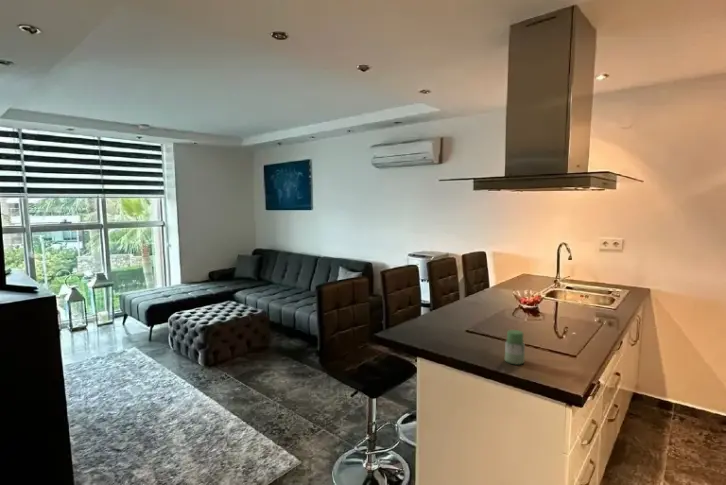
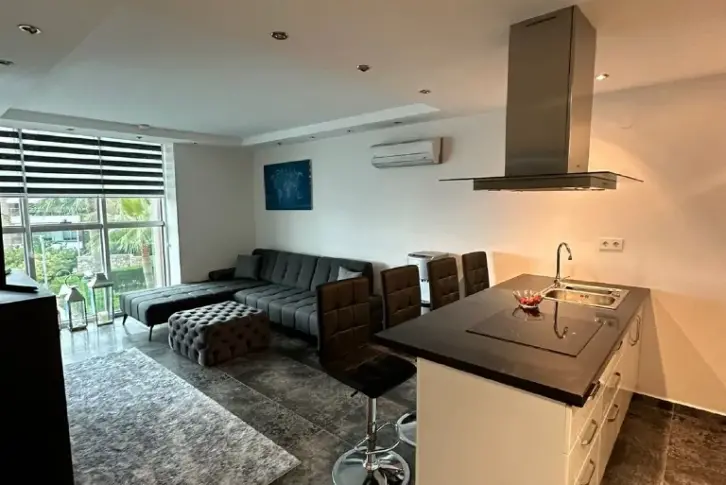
- jar [504,329,526,365]
